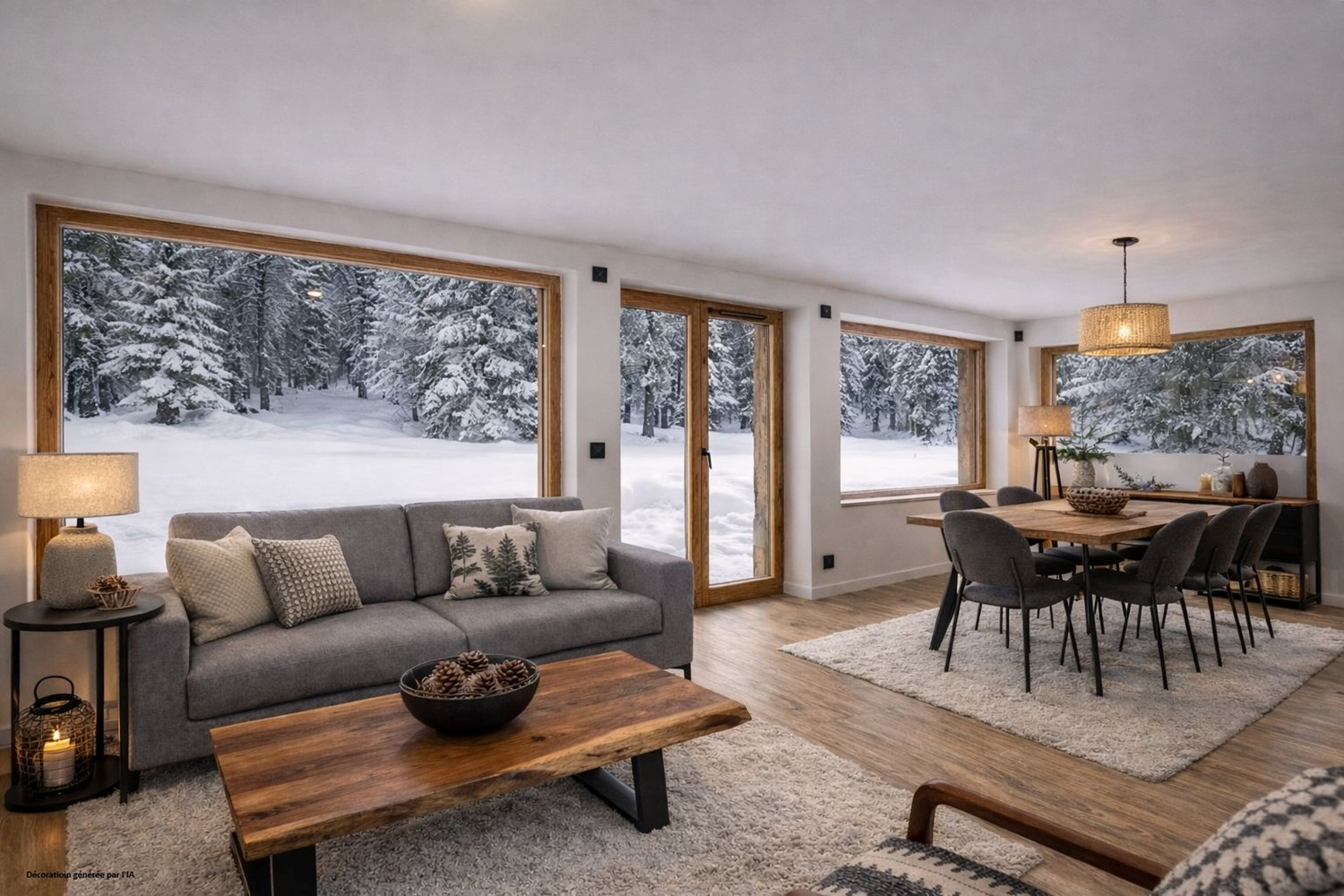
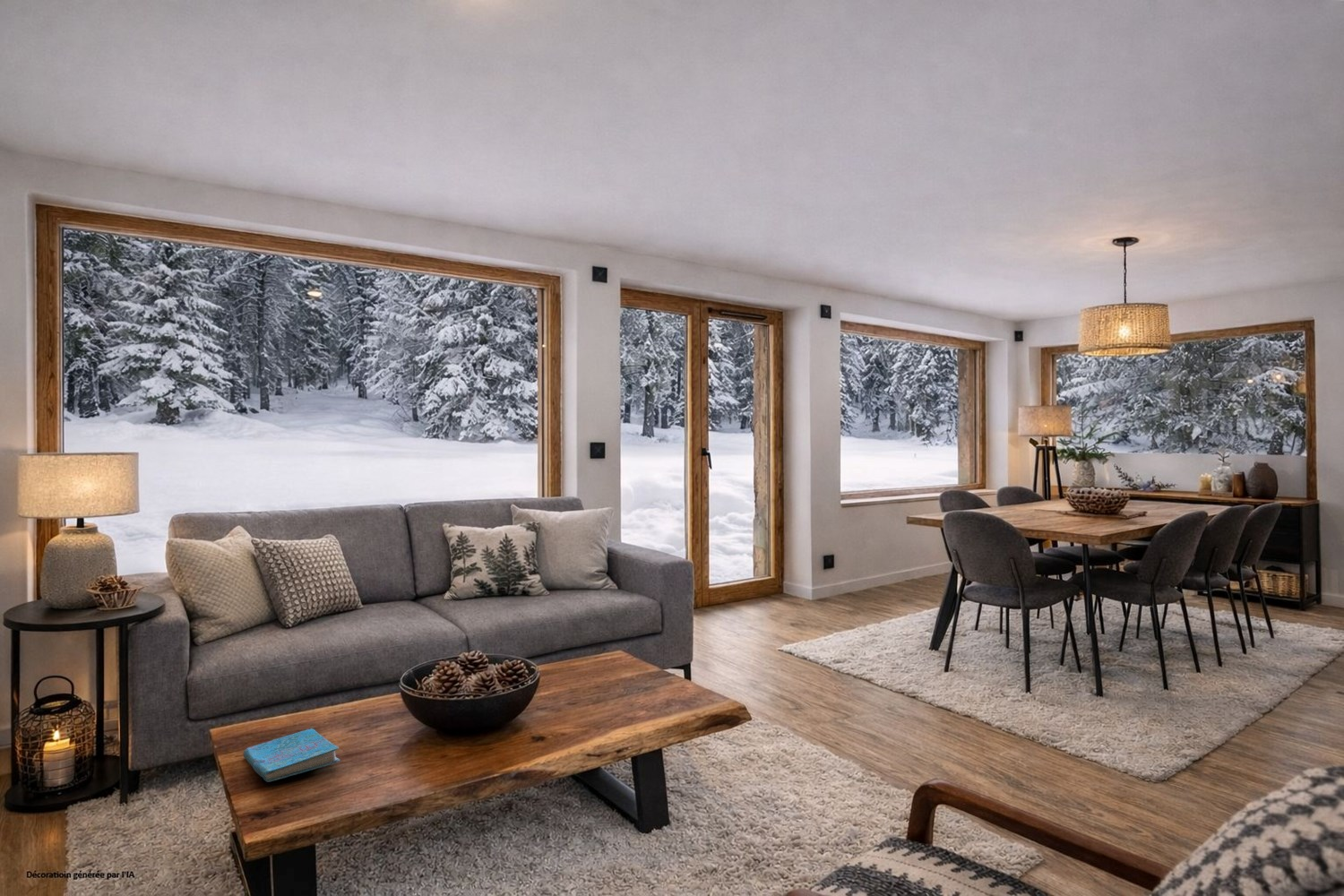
+ cover [242,728,340,783]
